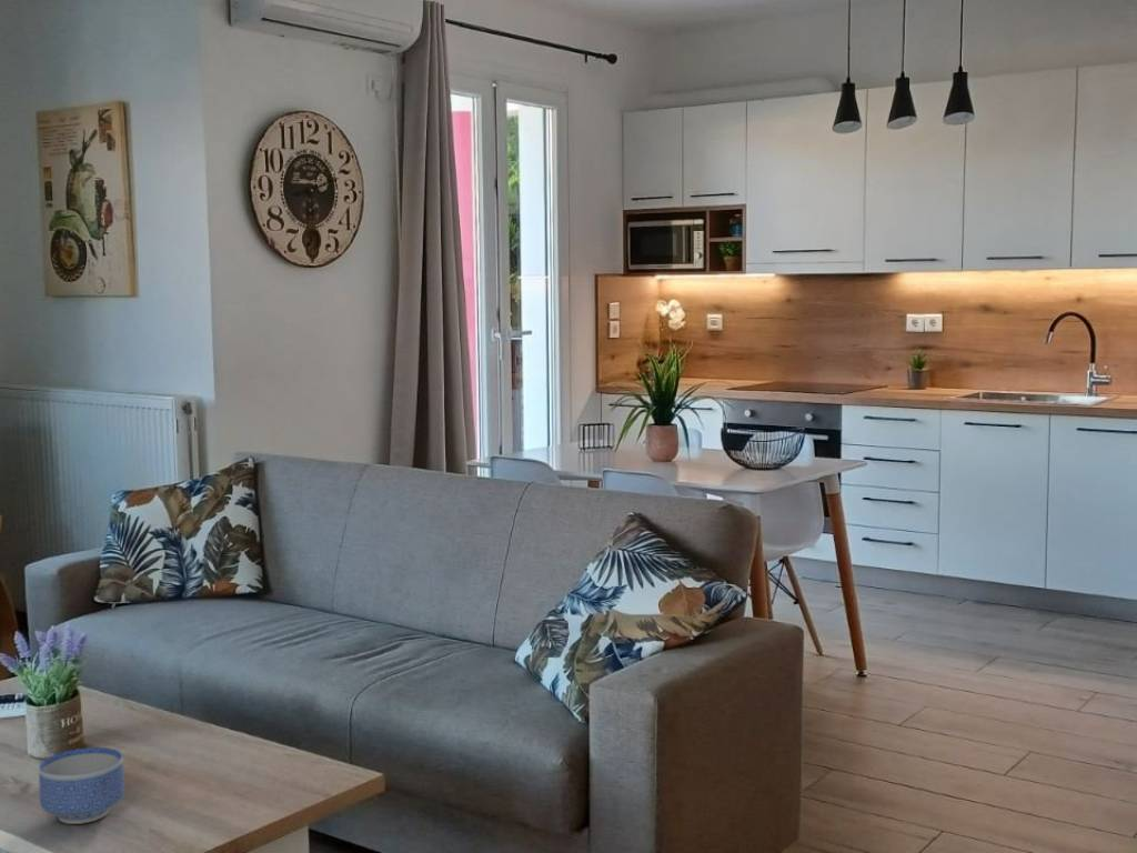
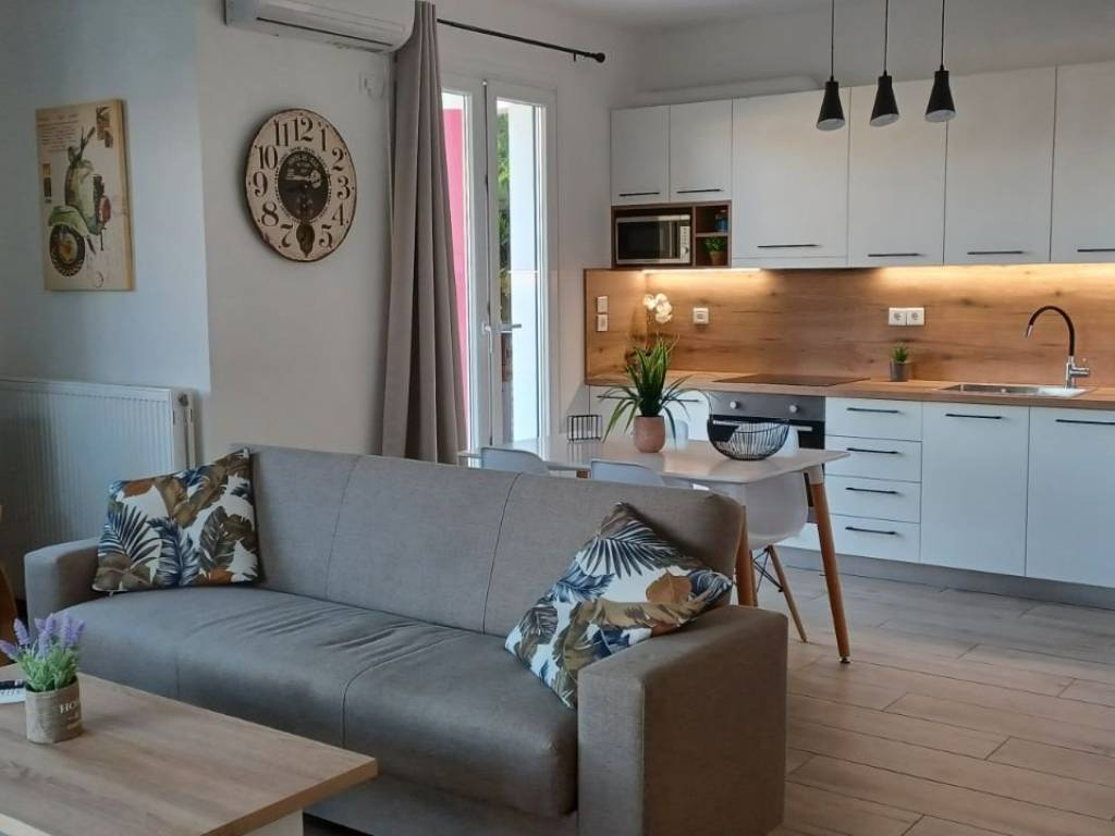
- bowl [38,746,125,825]
